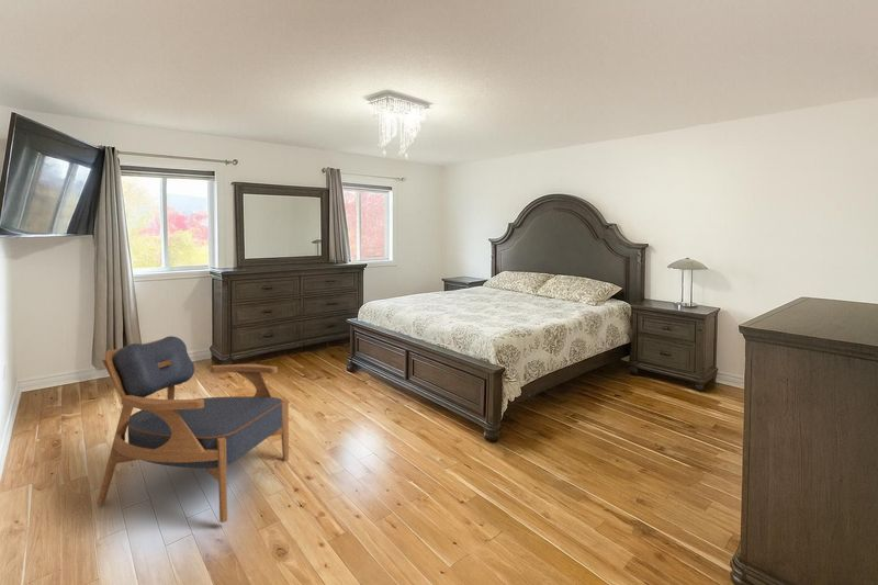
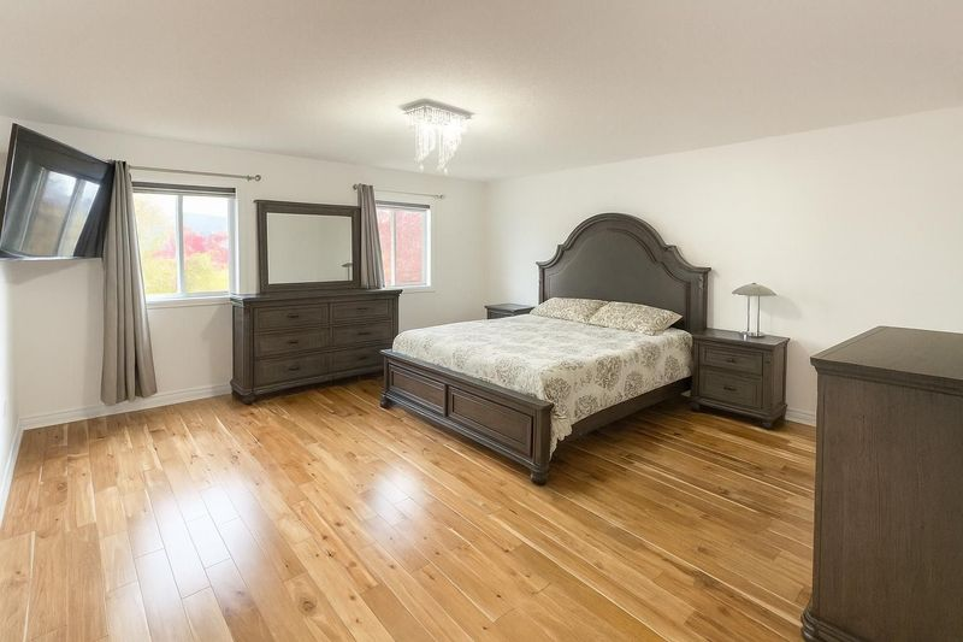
- armchair [97,335,290,524]
